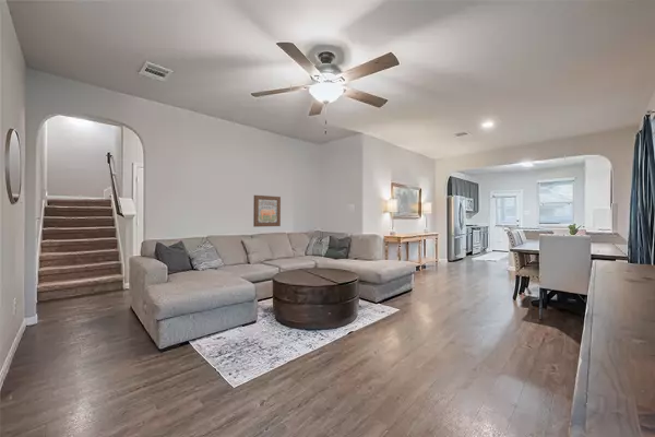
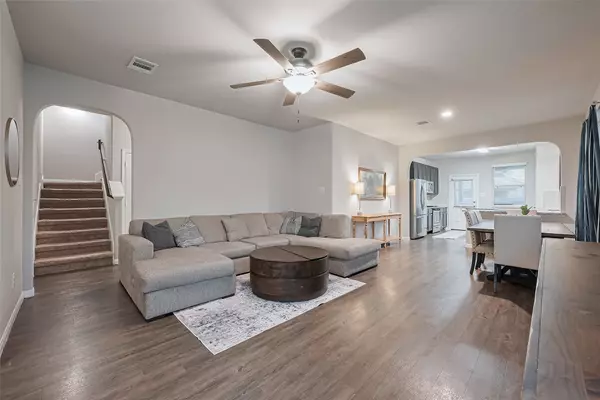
- wall art [252,194,282,228]
